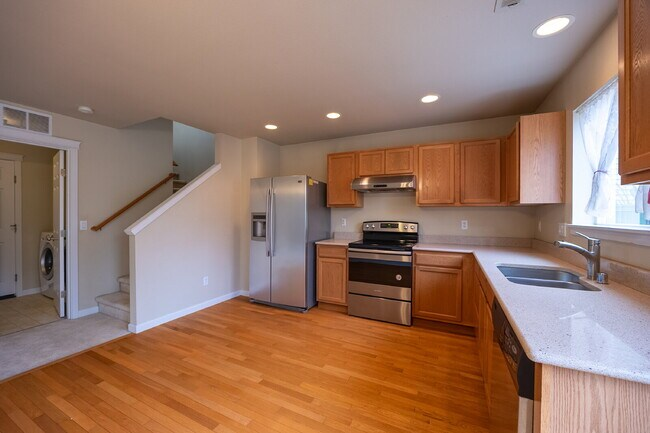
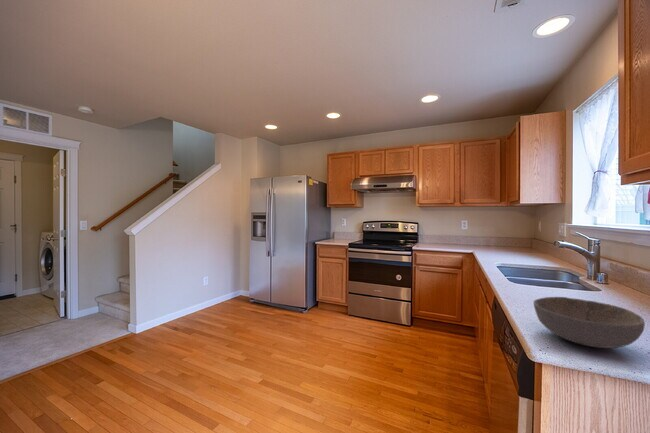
+ bowl [532,296,646,349]
